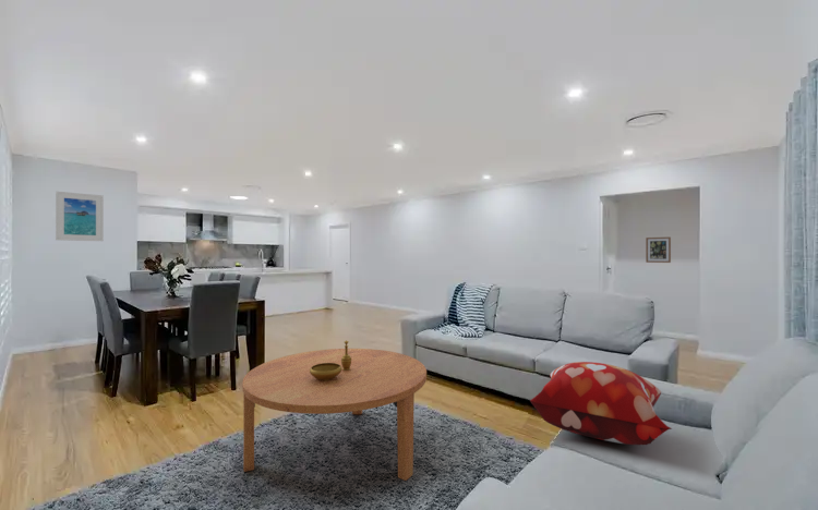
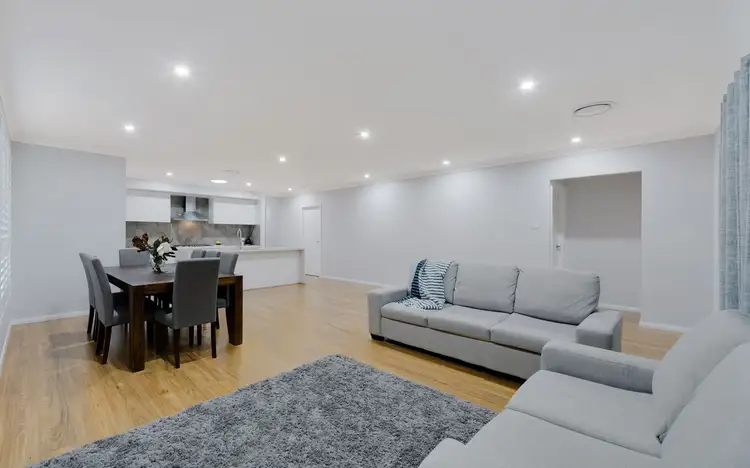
- wall art [645,235,672,264]
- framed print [55,191,105,242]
- decorative bowl [310,340,352,381]
- coffee table [241,348,428,482]
- decorative pillow [529,361,673,446]
